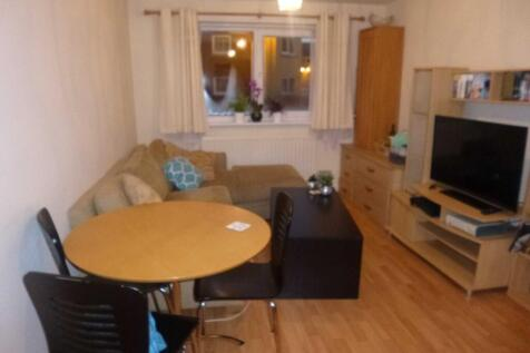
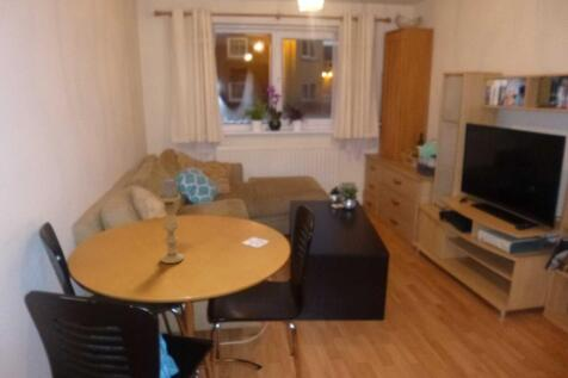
+ candle holder [156,178,185,265]
